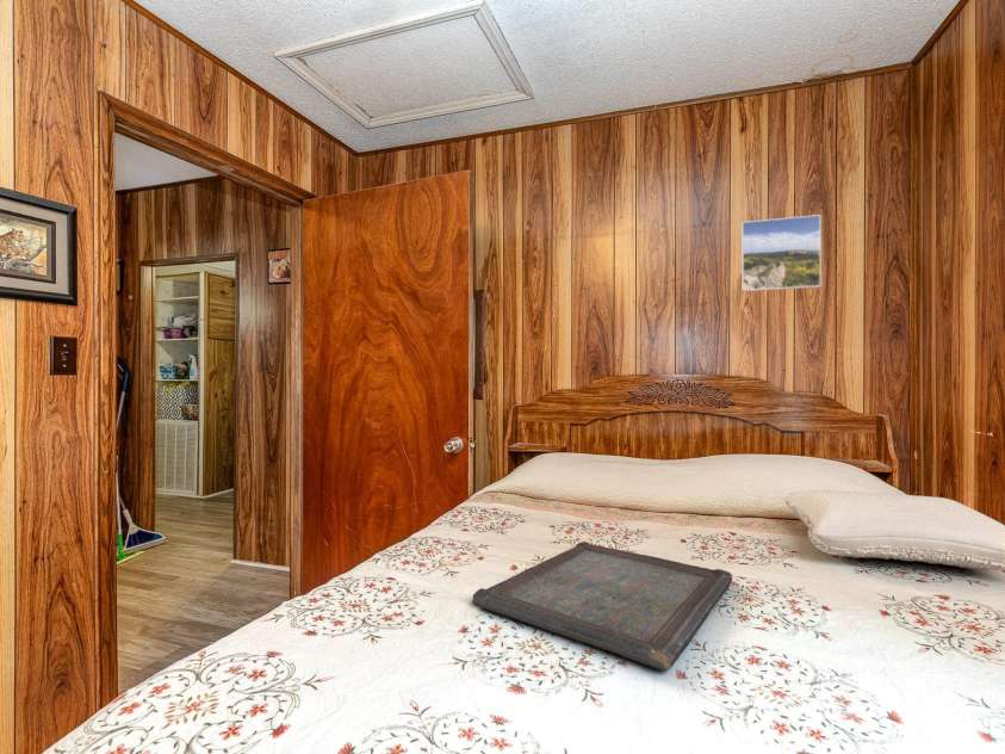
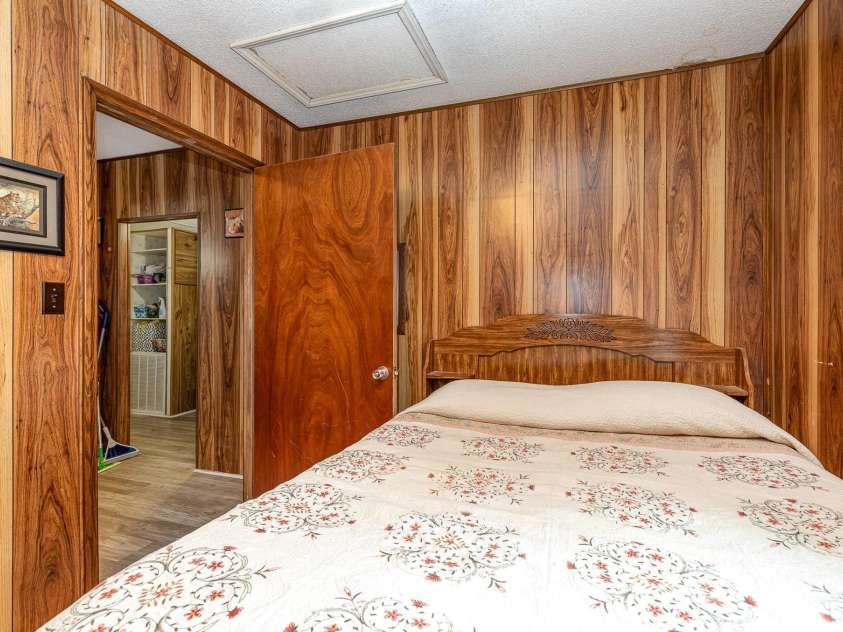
- pillow [783,489,1005,571]
- serving tray [471,540,733,672]
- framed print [740,214,823,292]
